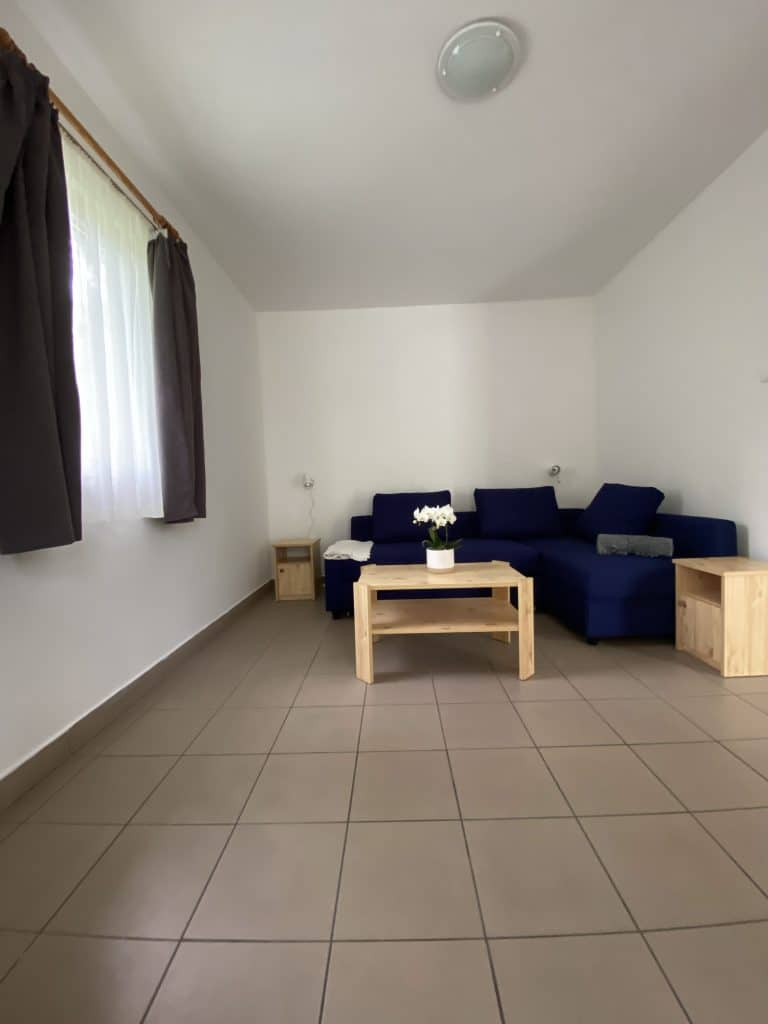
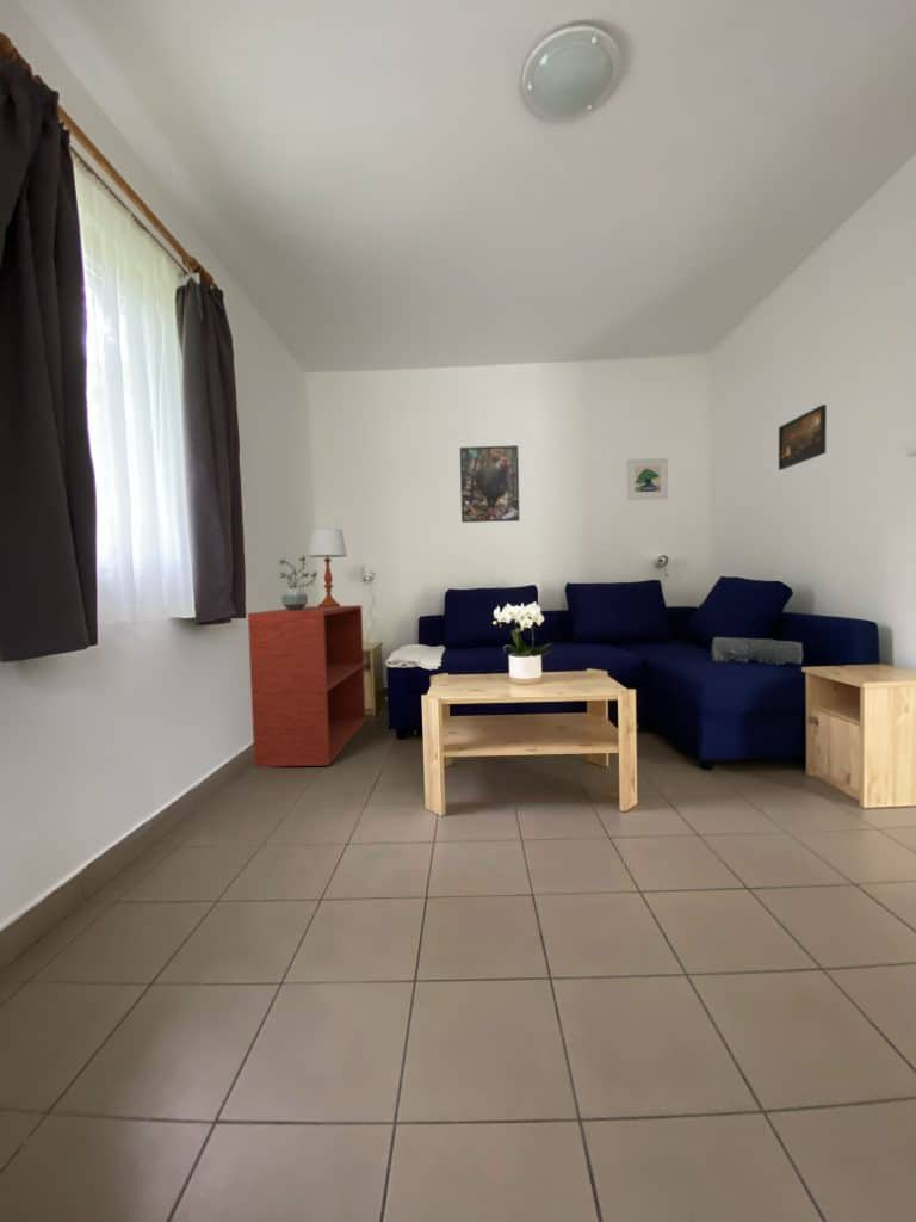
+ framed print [626,457,669,501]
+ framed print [459,444,520,524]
+ potted plant [278,555,318,611]
+ table lamp [307,527,348,607]
+ tv stand [247,604,366,767]
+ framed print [778,403,828,471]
